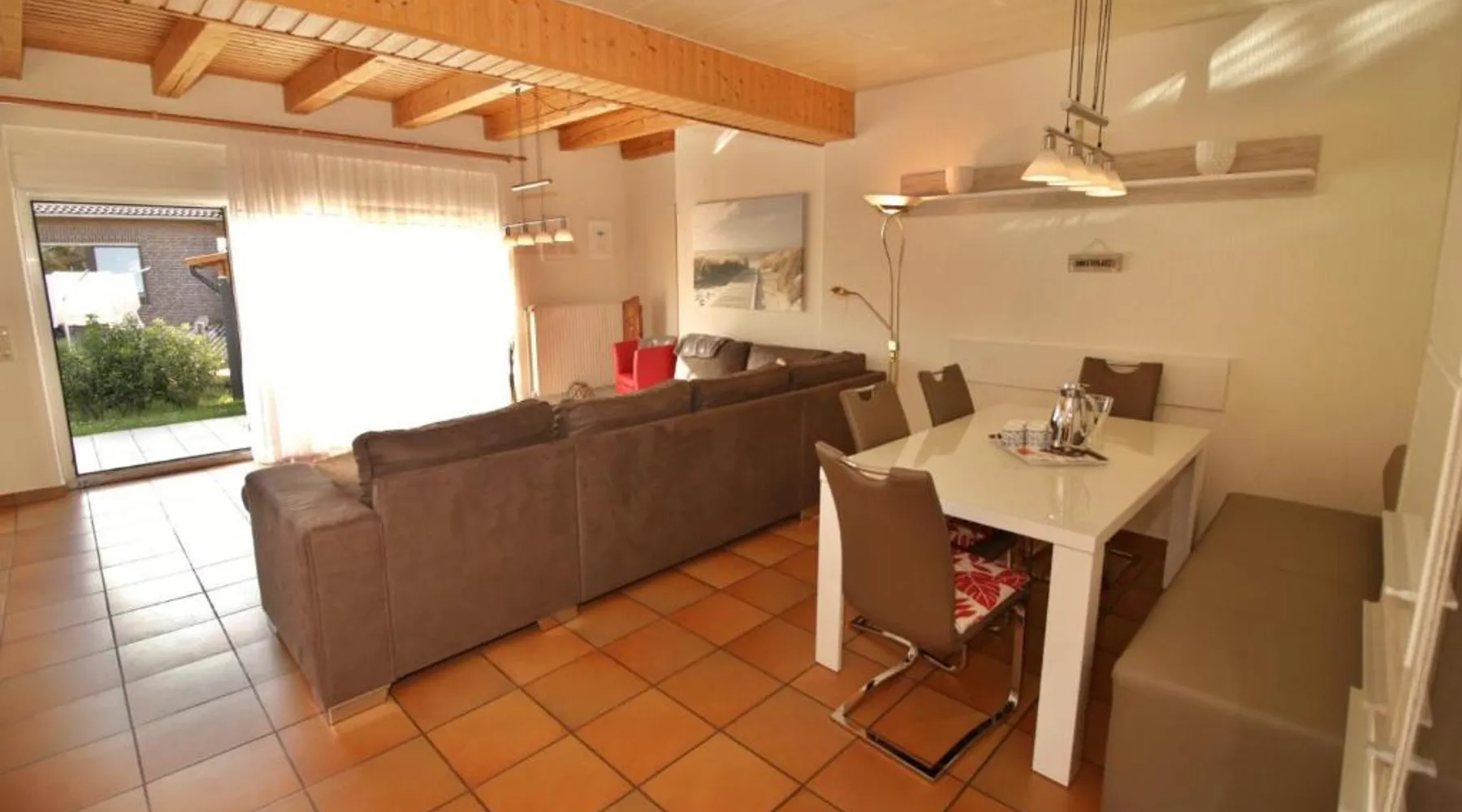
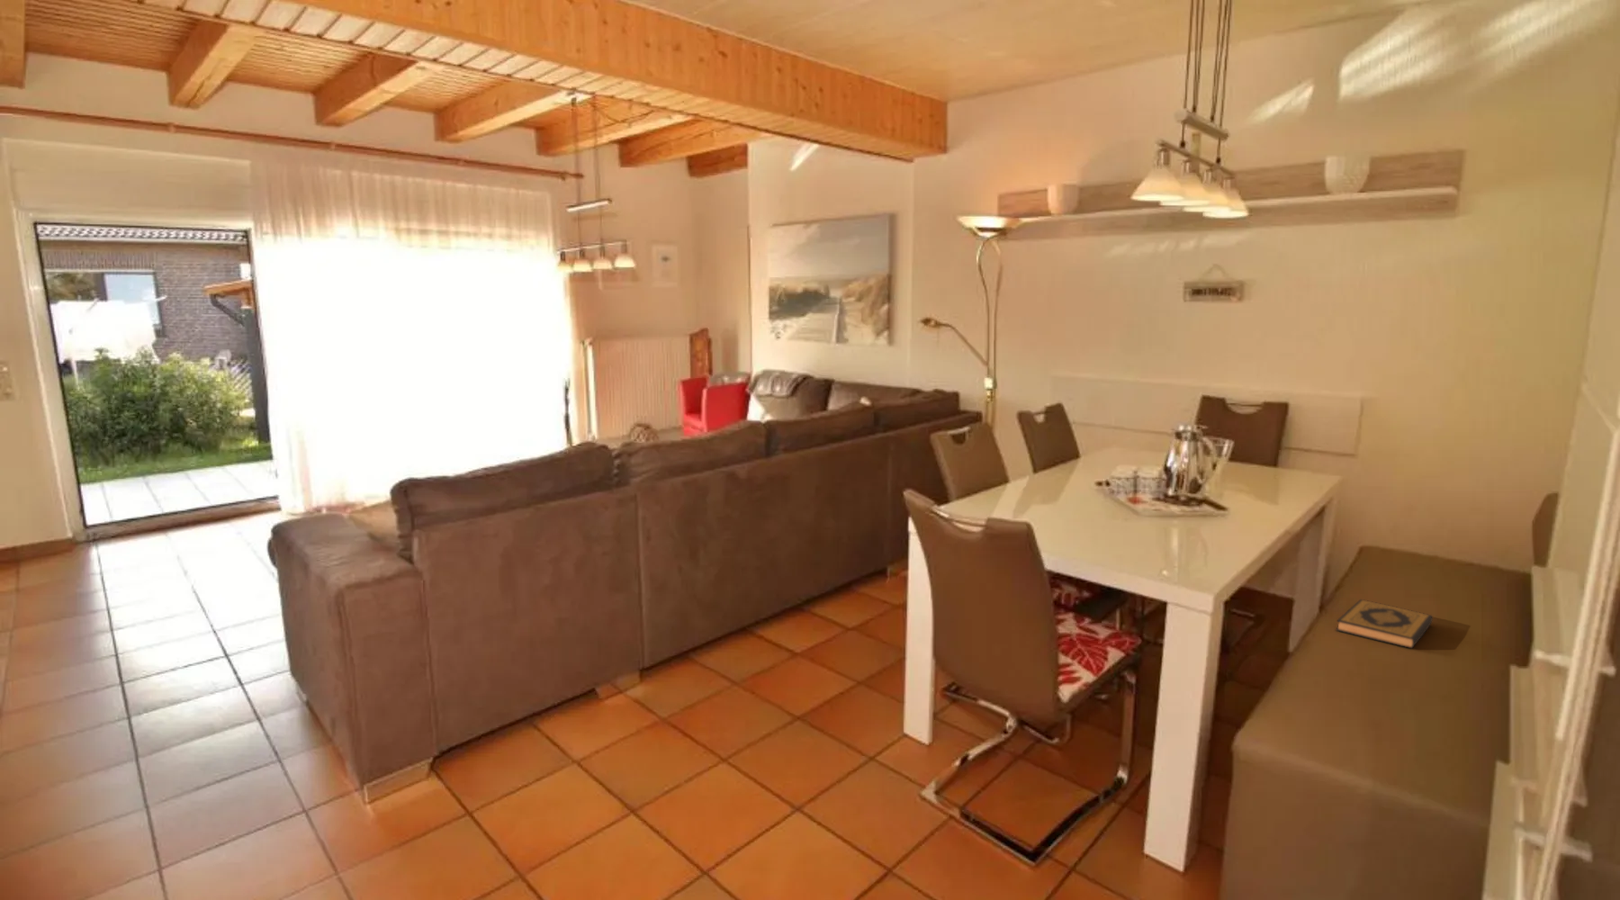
+ hardback book [1335,599,1434,648]
